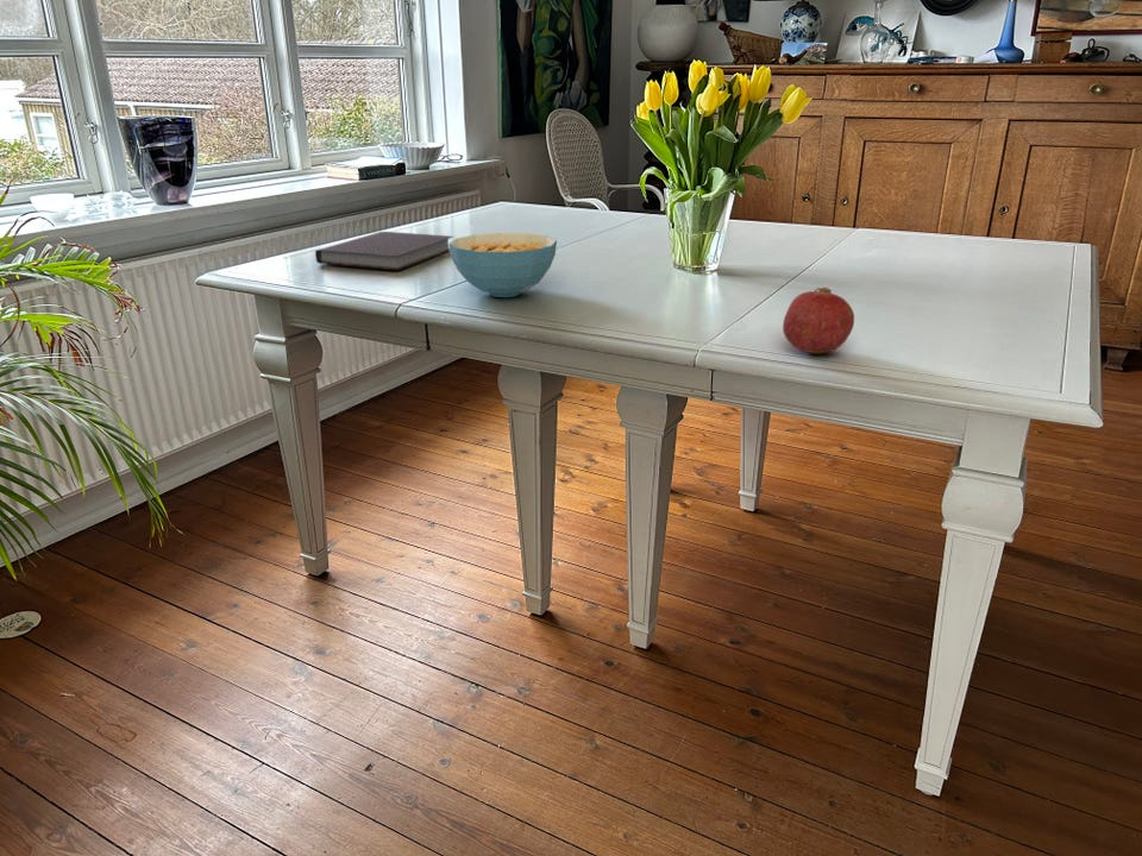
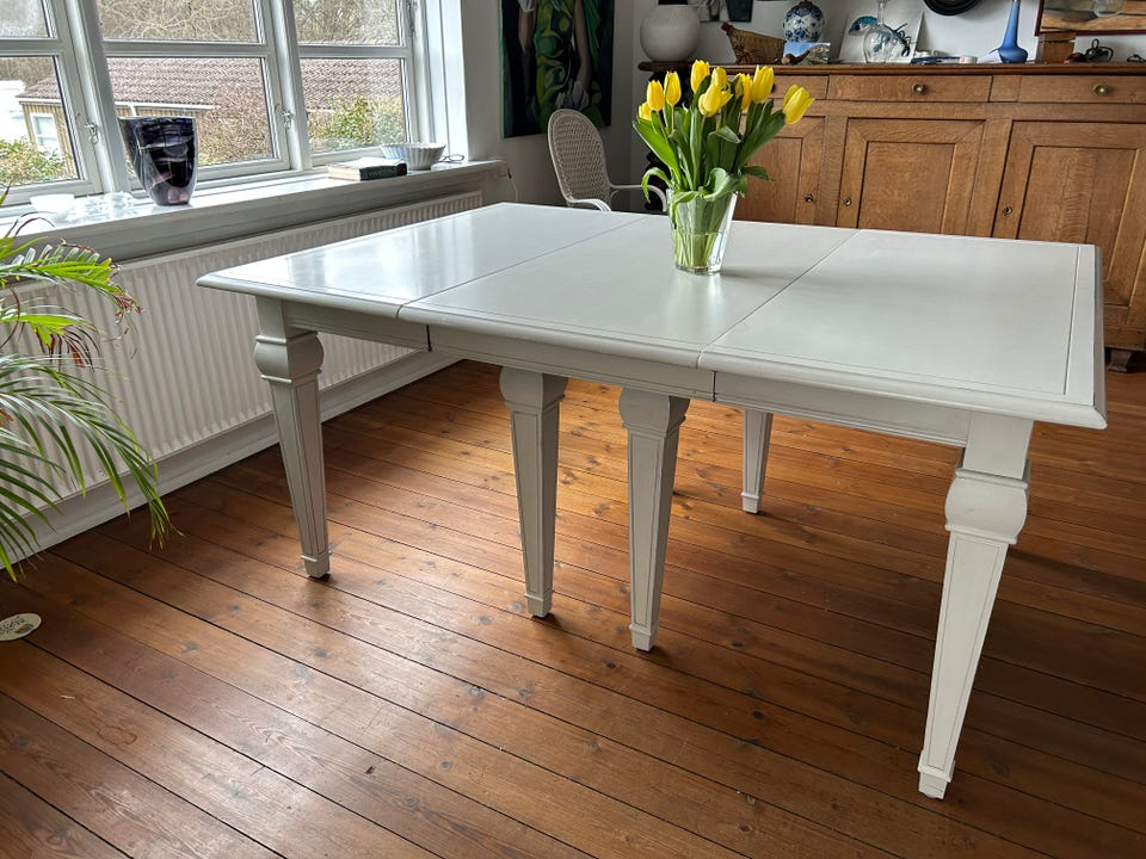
- cereal bowl [448,232,558,298]
- fruit [782,287,855,354]
- notebook [314,231,454,271]
